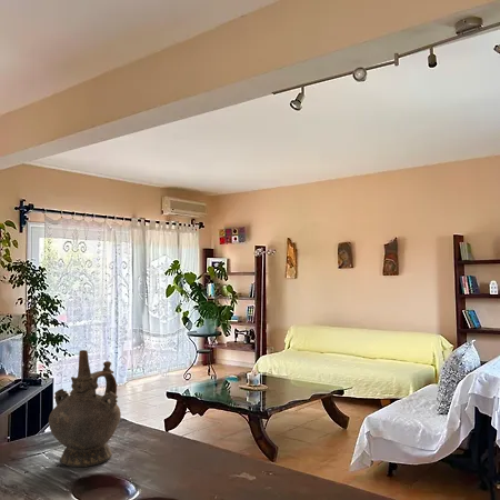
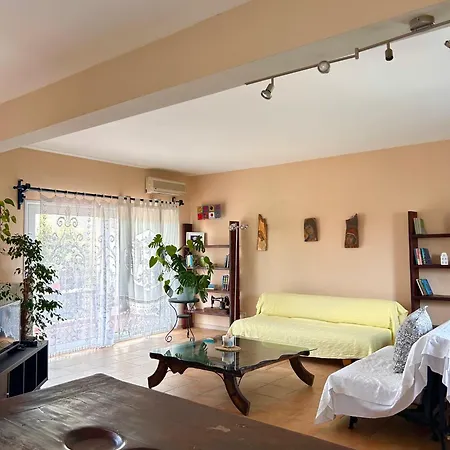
- ceremonial vessel [48,349,122,468]
